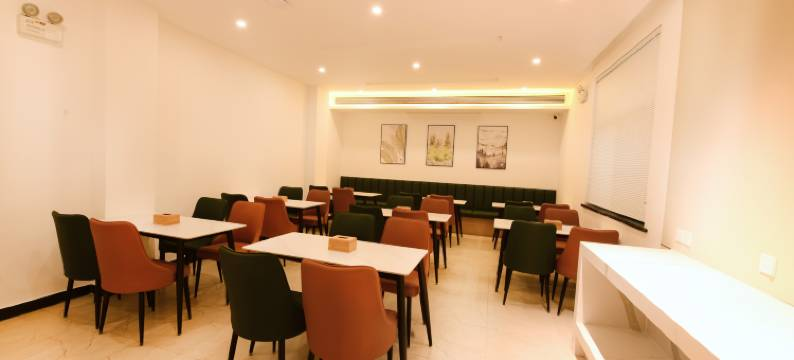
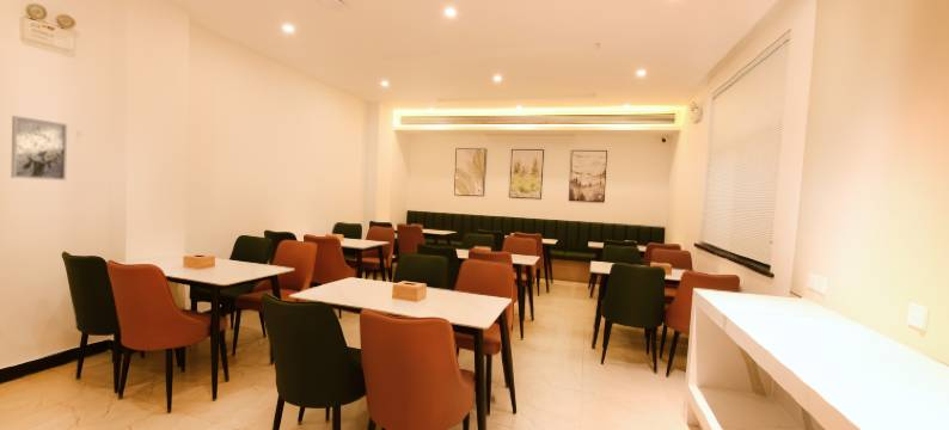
+ wall art [10,115,68,182]
